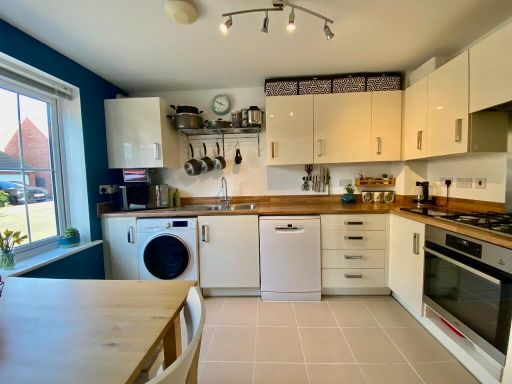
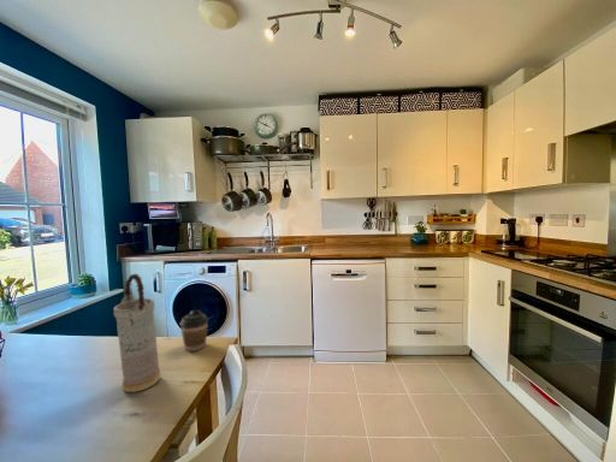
+ coffee cup [179,309,209,353]
+ vase [113,273,162,393]
